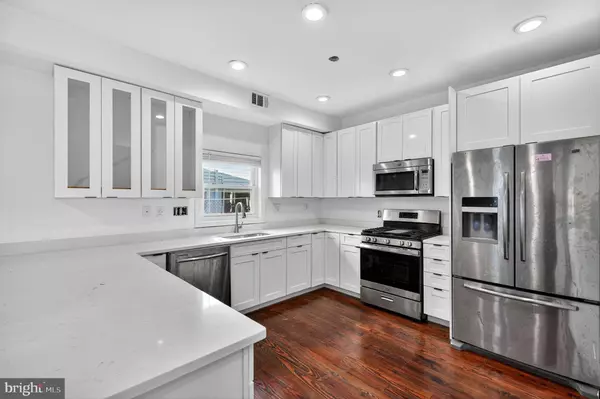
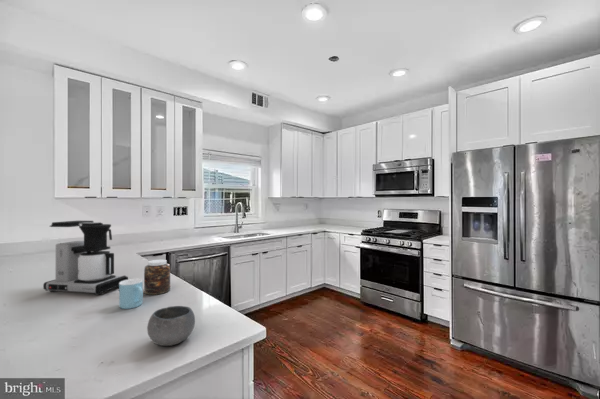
+ mug [118,278,144,310]
+ coffee maker [42,220,129,296]
+ bowl [146,305,196,347]
+ jar [143,258,171,296]
